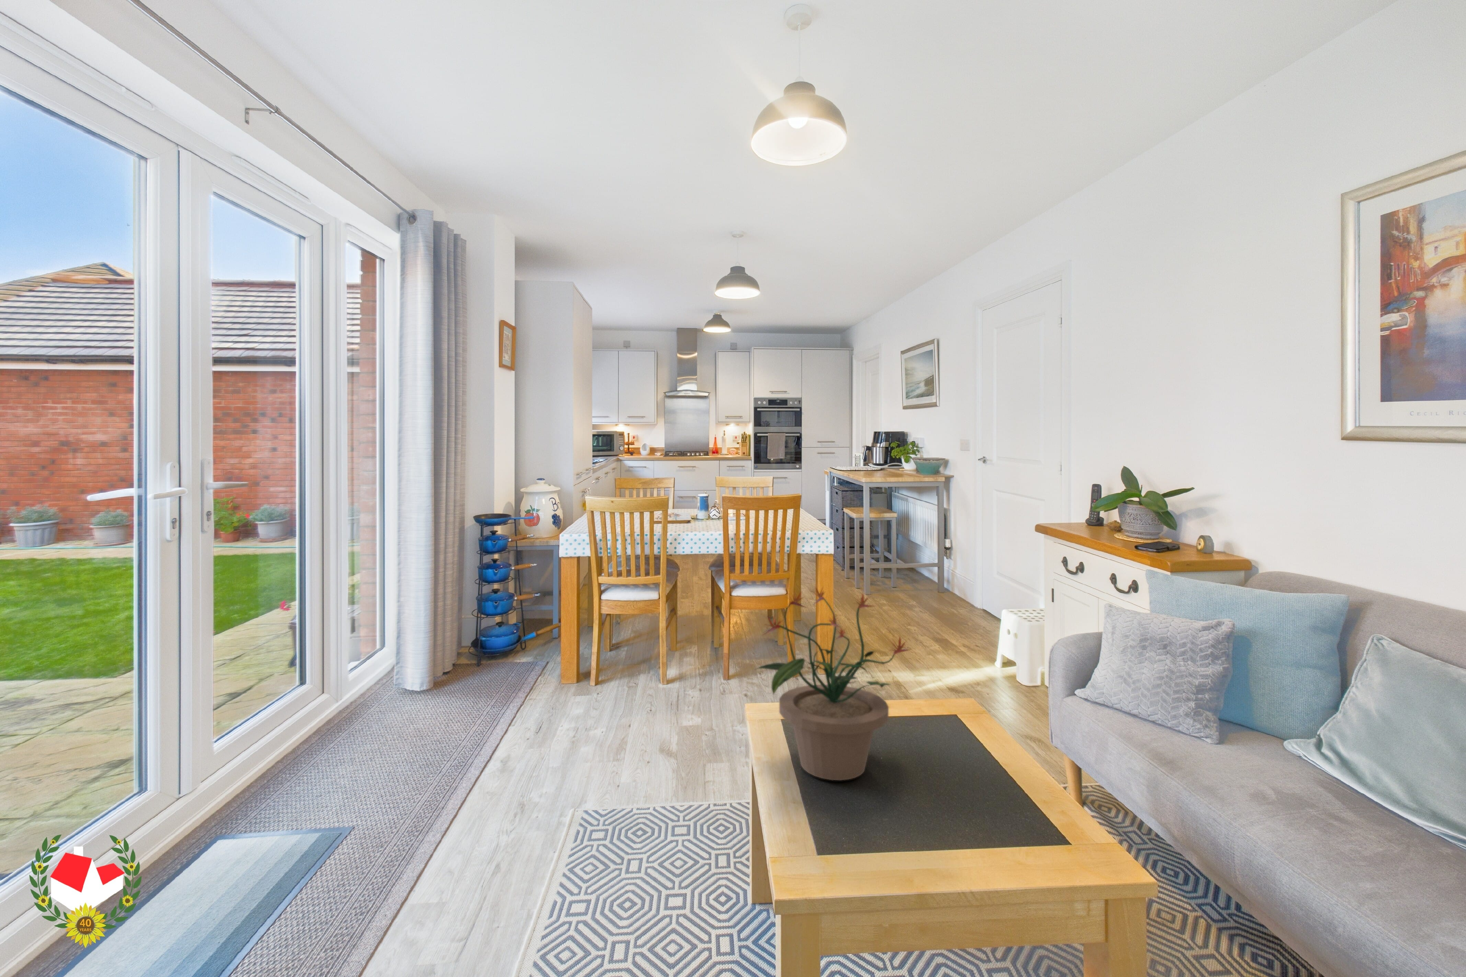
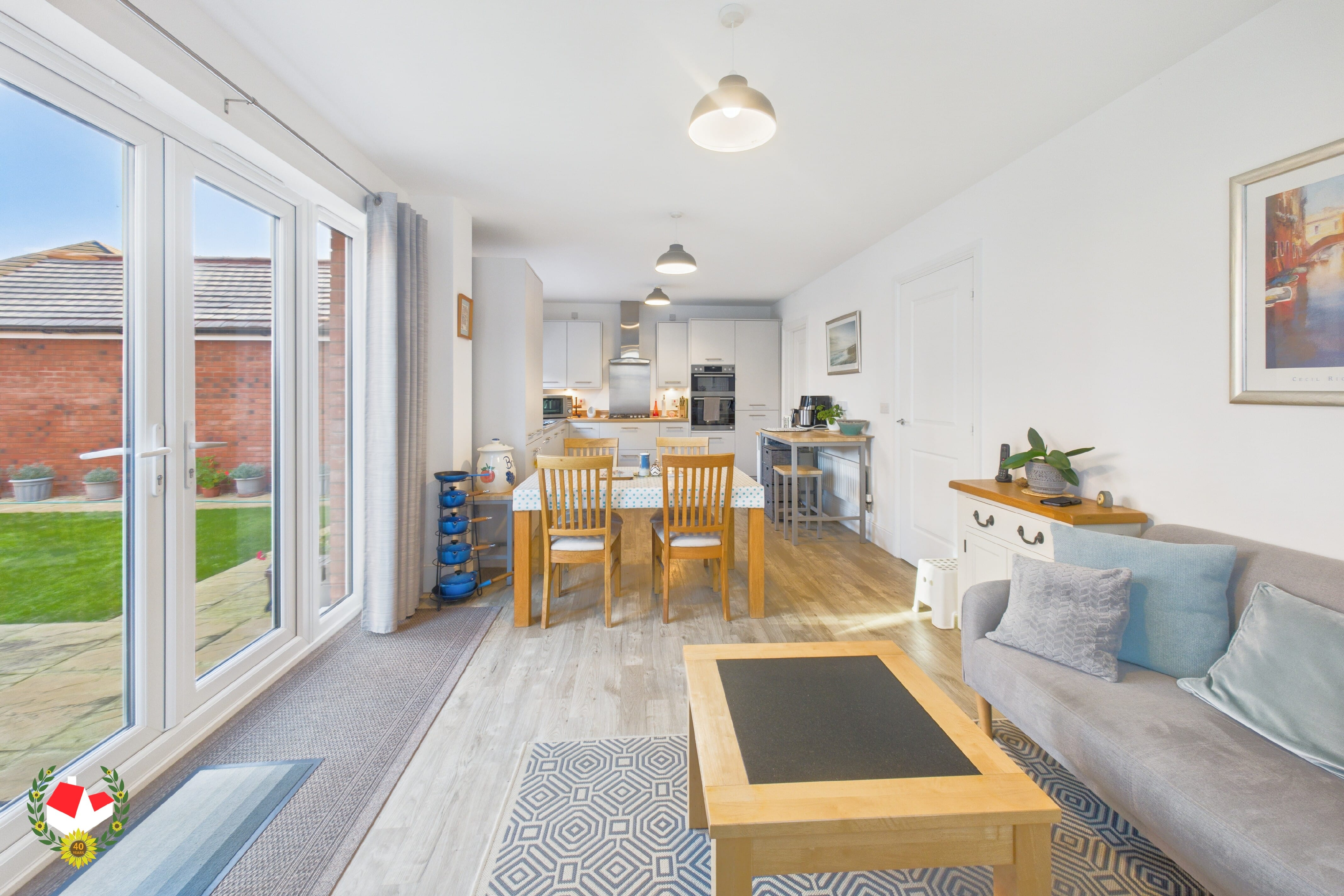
- potted plant [754,587,912,781]
